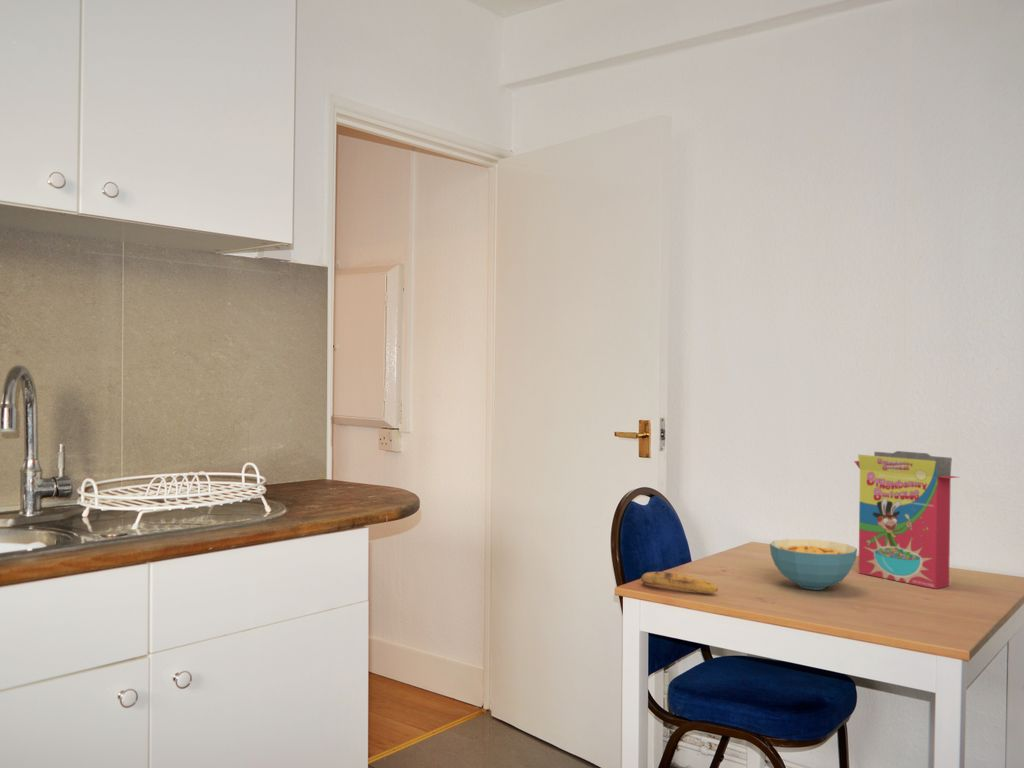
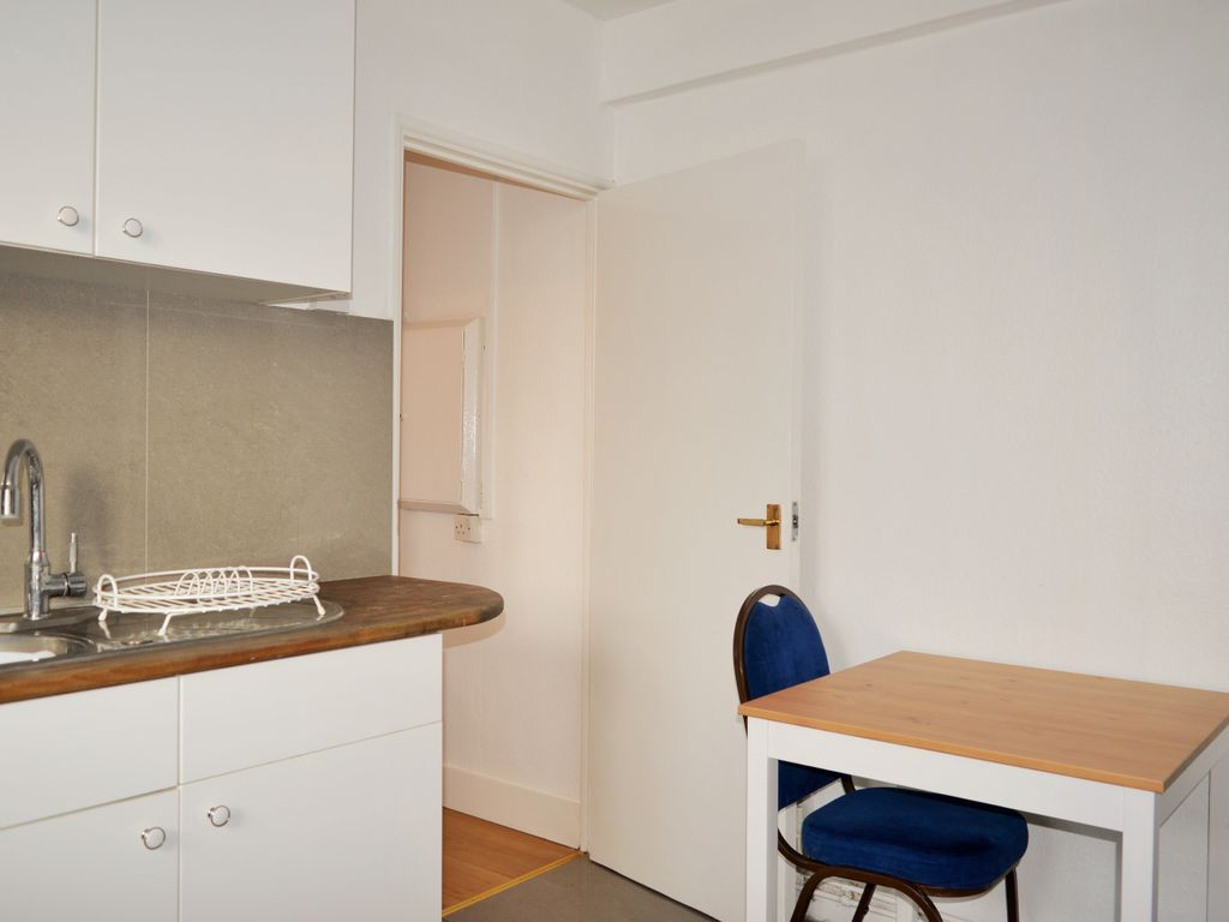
- cereal bowl [769,538,858,591]
- cereal box [853,450,959,590]
- banana [640,571,719,595]
